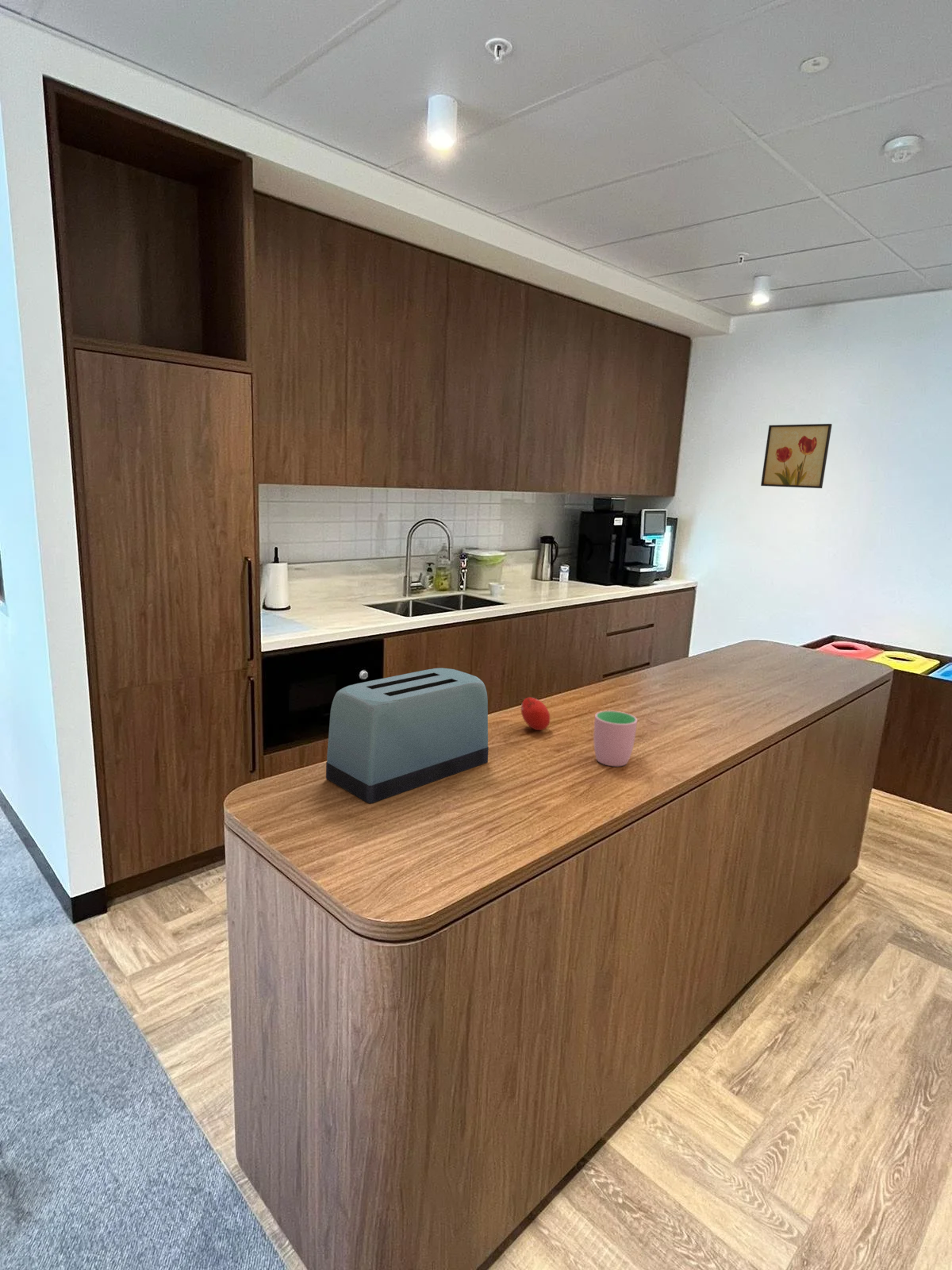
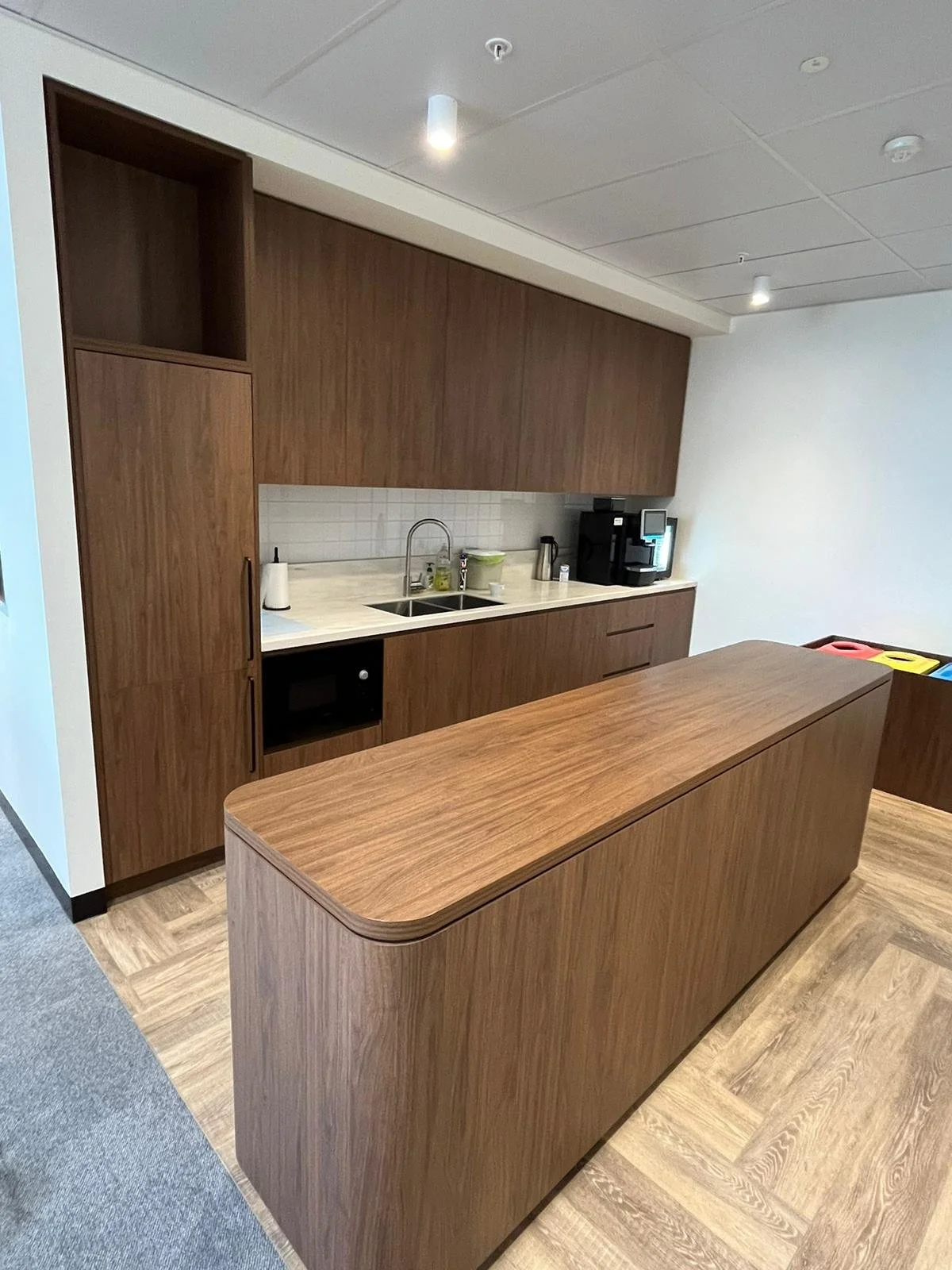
- toaster [325,668,489,804]
- wall art [760,423,833,489]
- fruit [520,697,551,731]
- cup [593,710,638,767]
